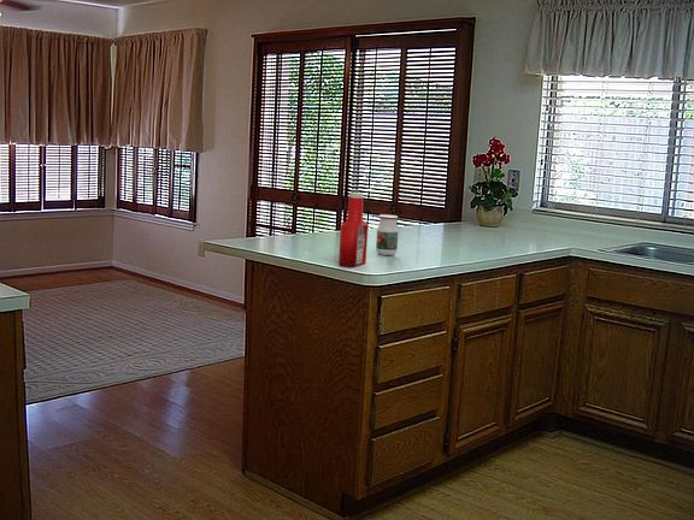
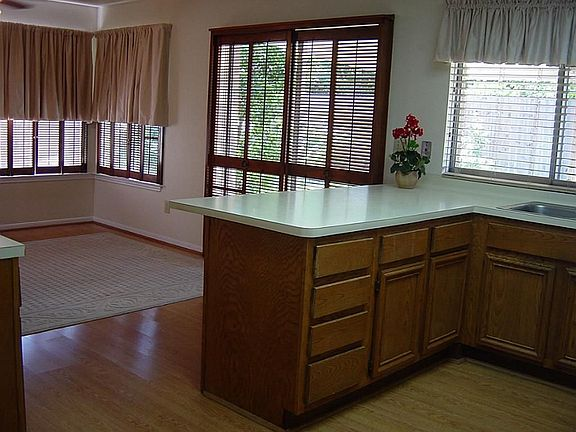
- soap bottle [337,191,369,267]
- jar [375,214,399,256]
